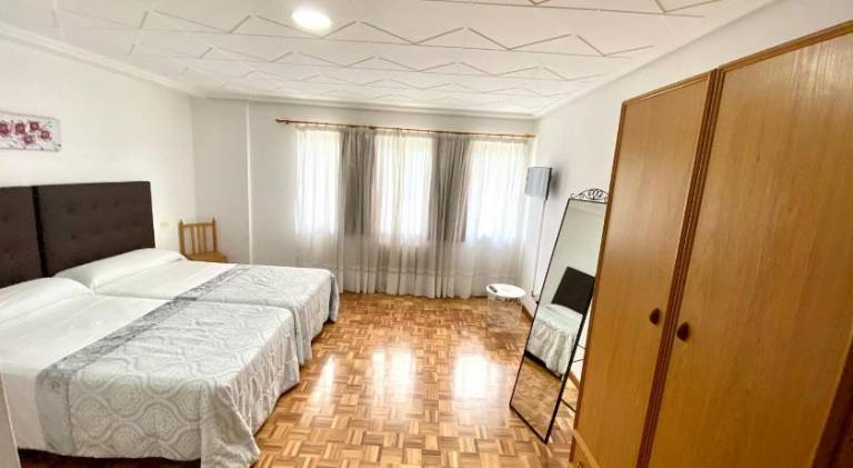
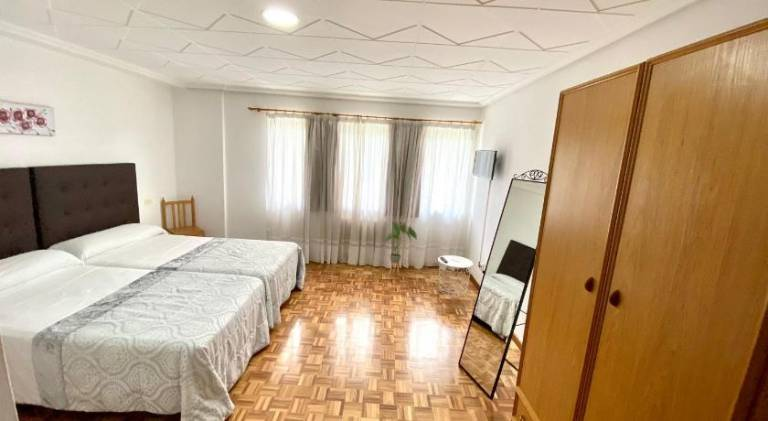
+ house plant [384,221,418,276]
